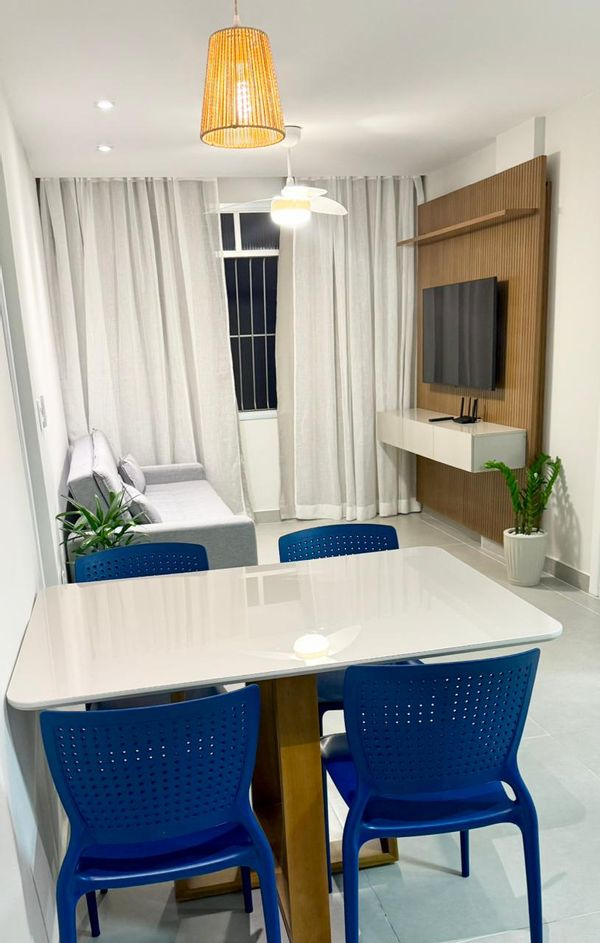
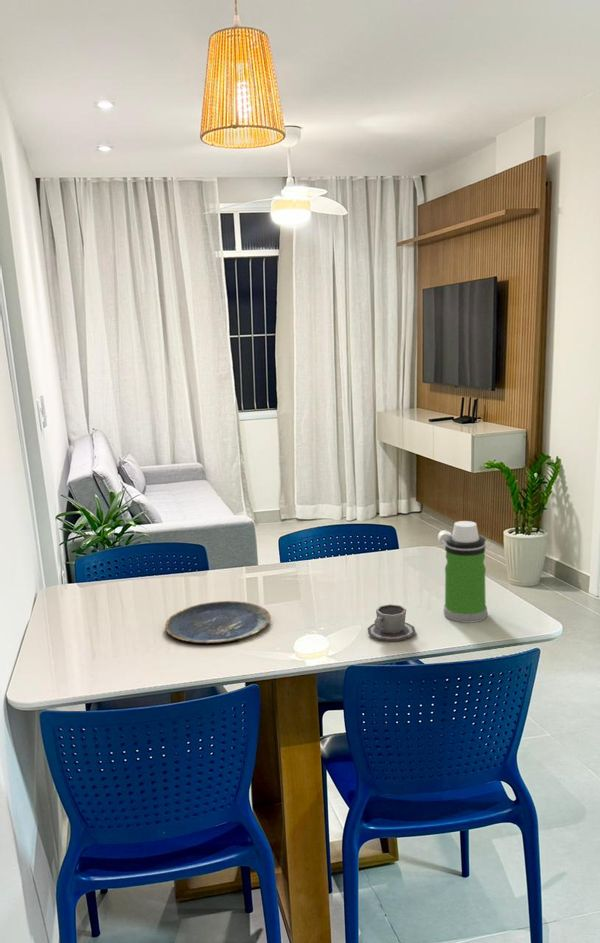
+ cup [367,603,417,642]
+ plate [164,600,271,645]
+ water bottle [437,520,488,624]
